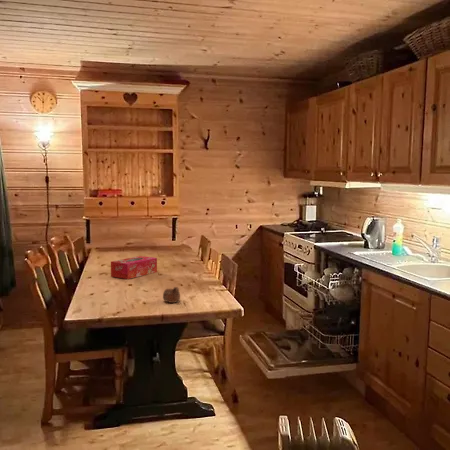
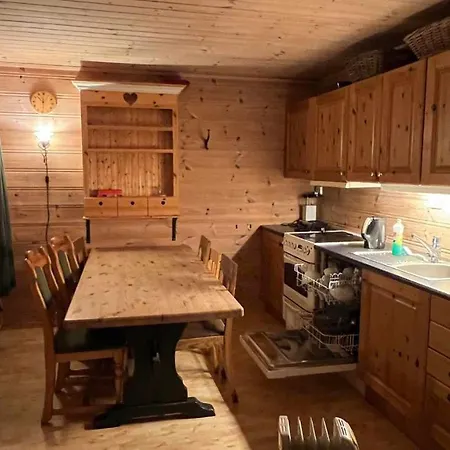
- tissue box [110,255,158,280]
- cup [162,286,181,304]
